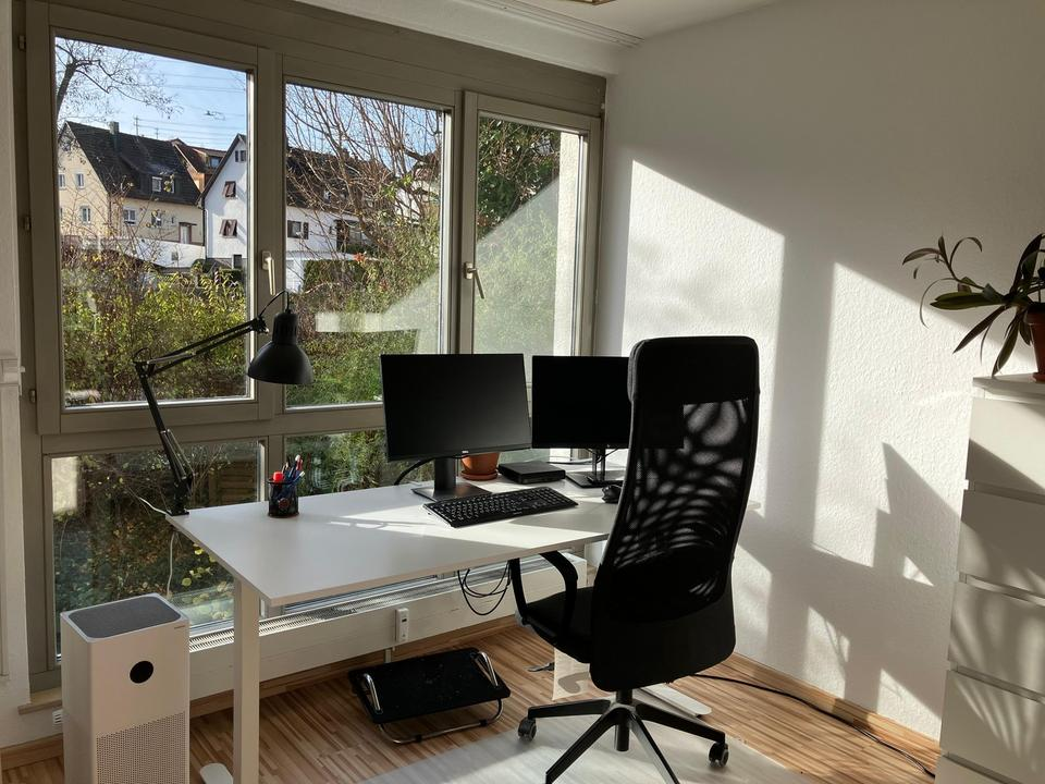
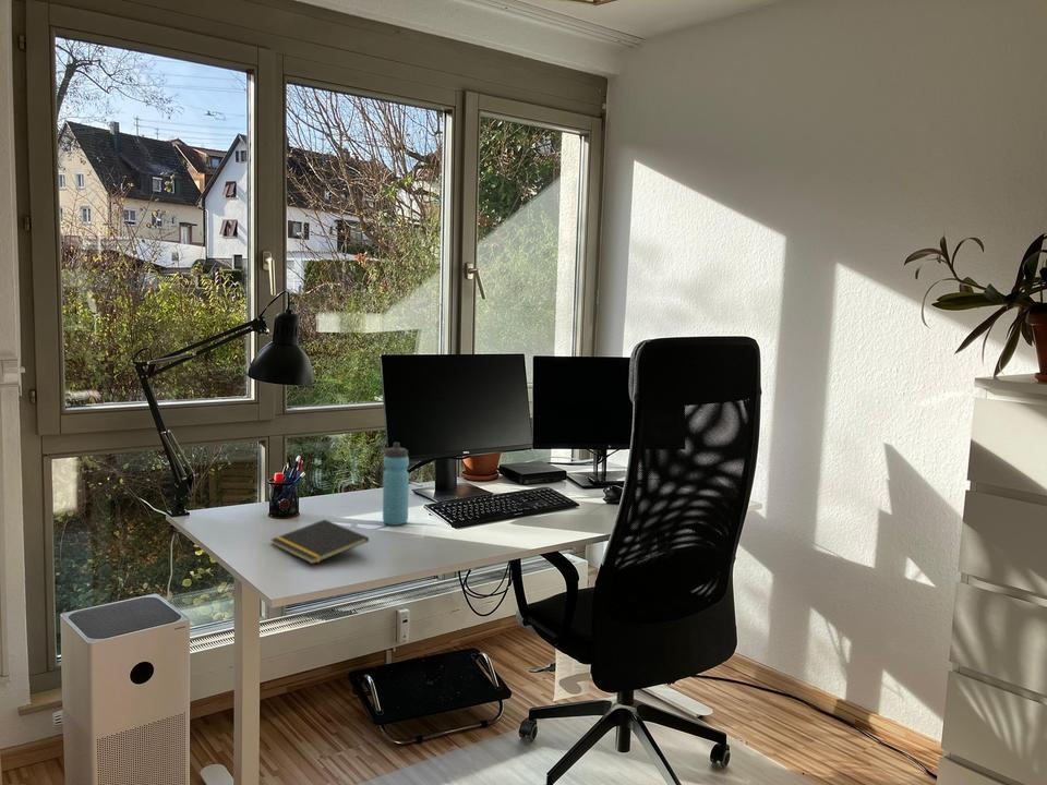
+ water bottle [382,442,410,526]
+ notepad [270,519,370,565]
